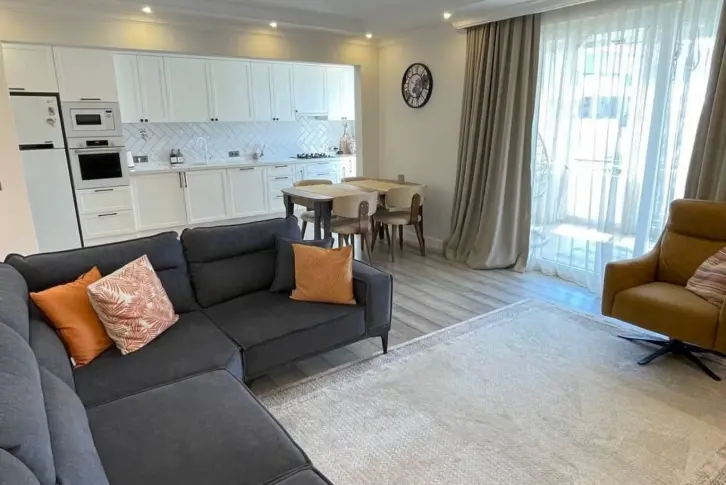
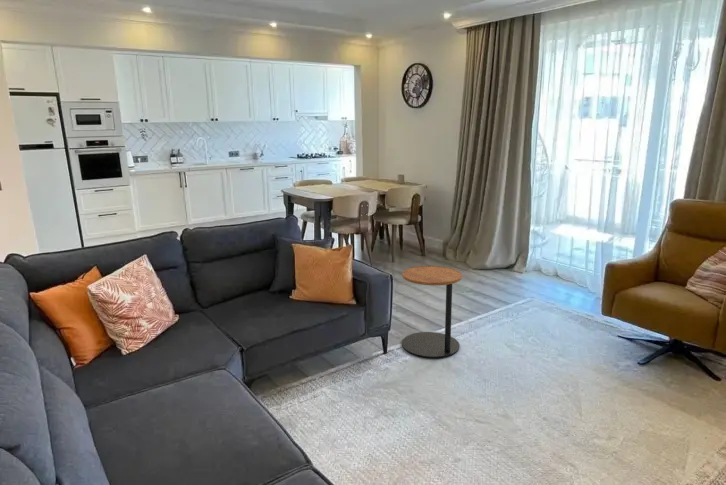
+ side table [401,265,463,359]
